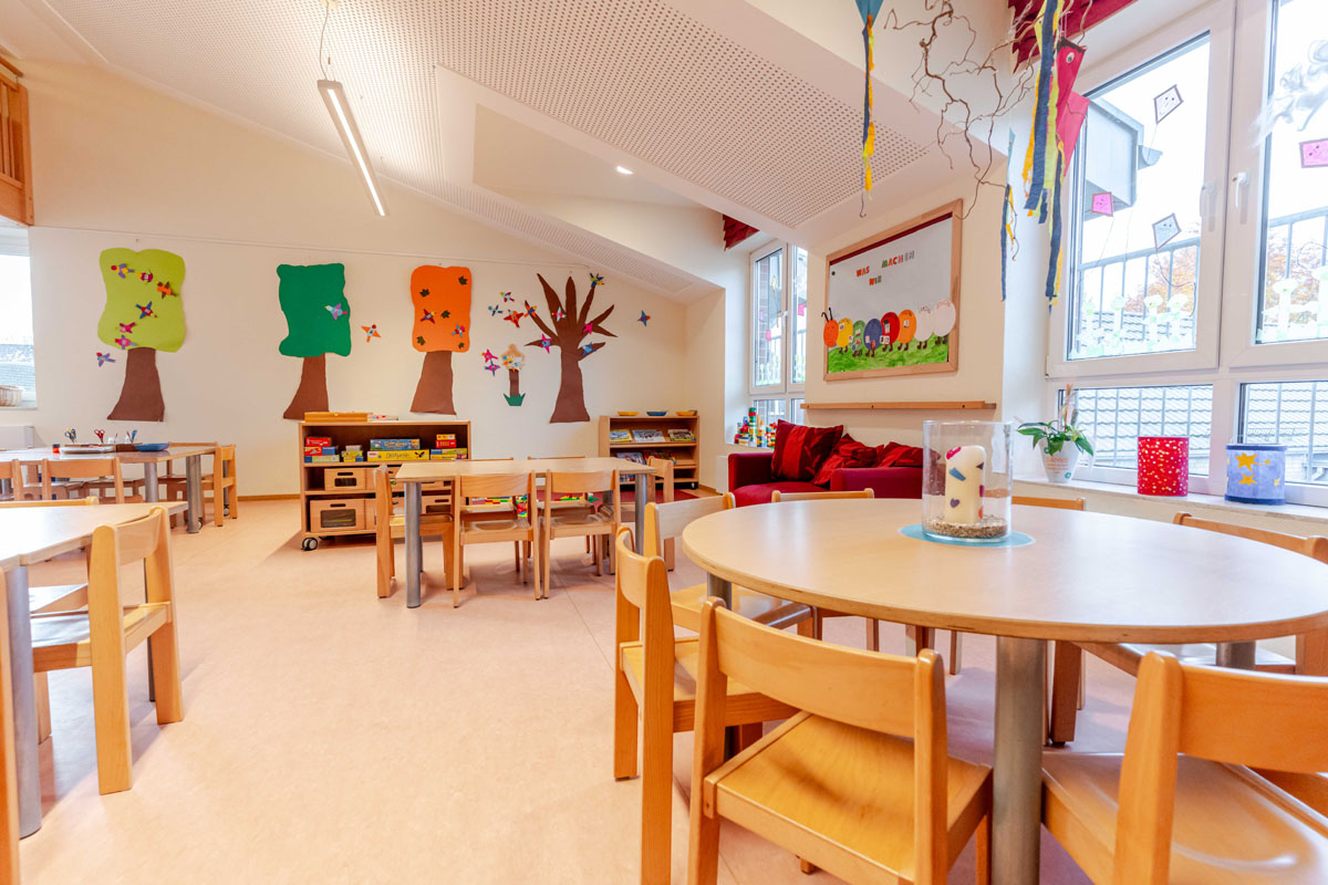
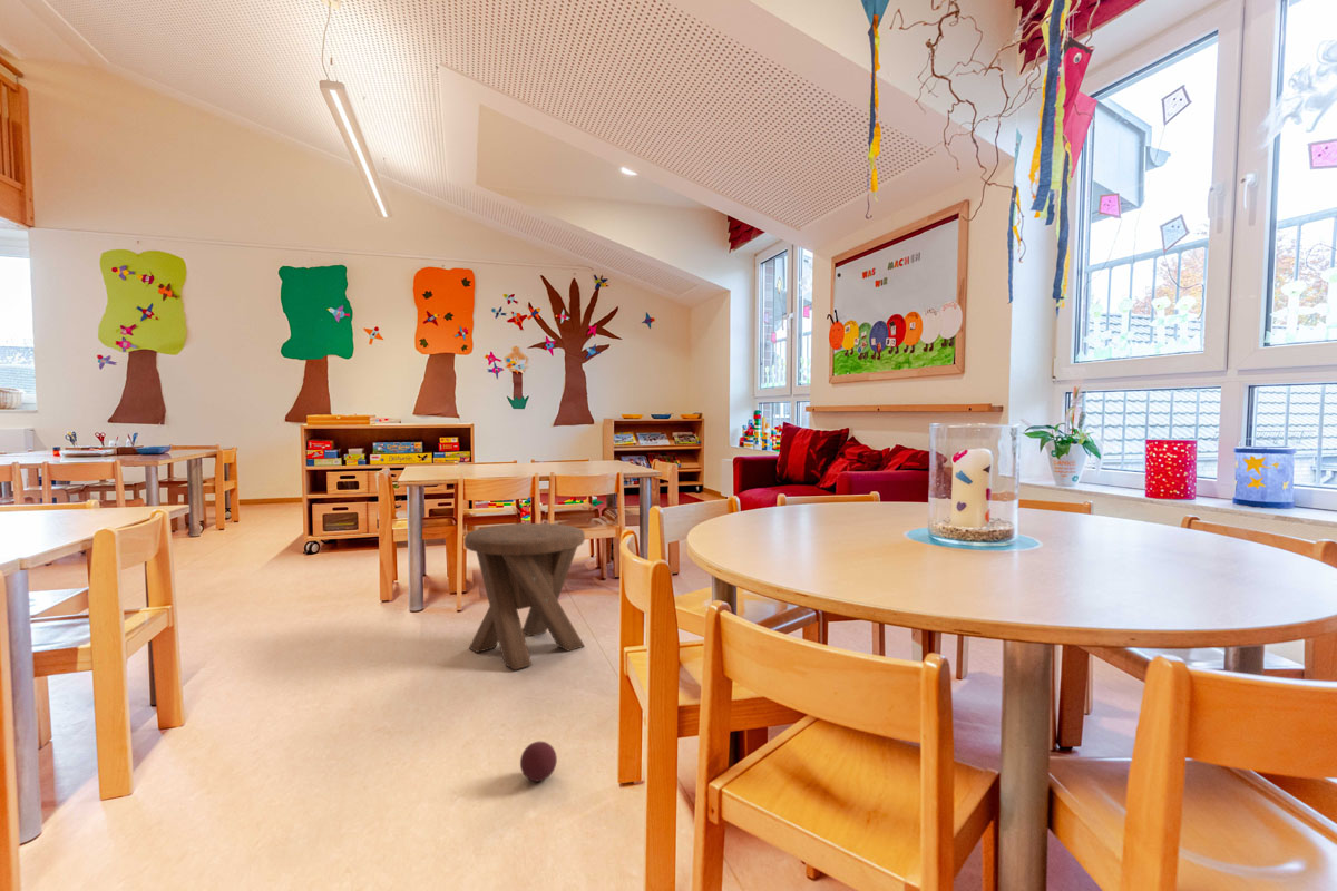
+ ball [519,741,558,783]
+ music stool [463,522,586,672]
